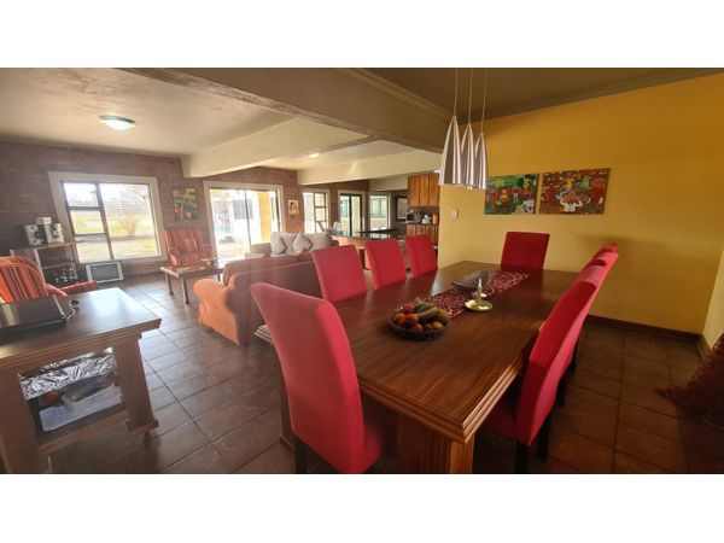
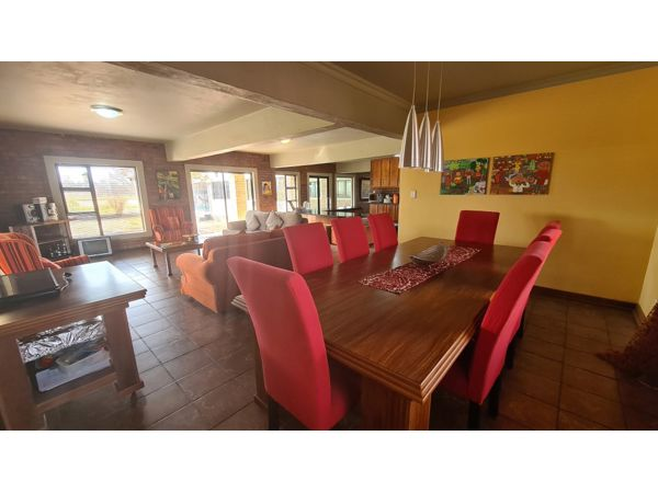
- candle holder [465,279,492,313]
- fruit bowl [387,296,451,343]
